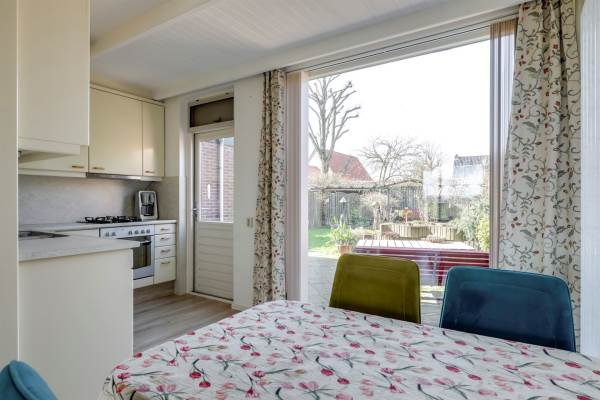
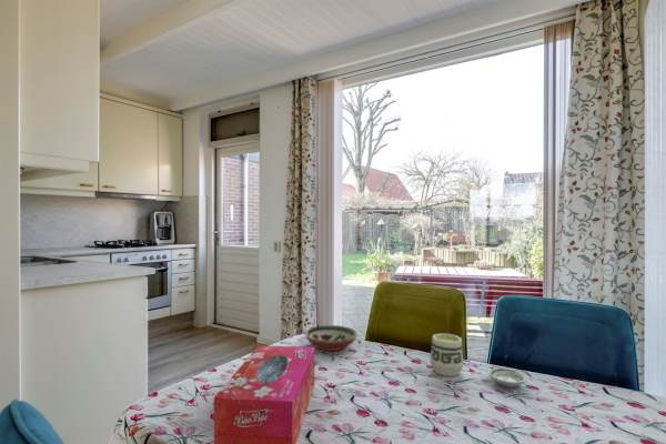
+ decorative bowl [304,324,359,352]
+ saucer [487,367,527,389]
+ tissue box [213,344,315,444]
+ cup [428,333,465,377]
